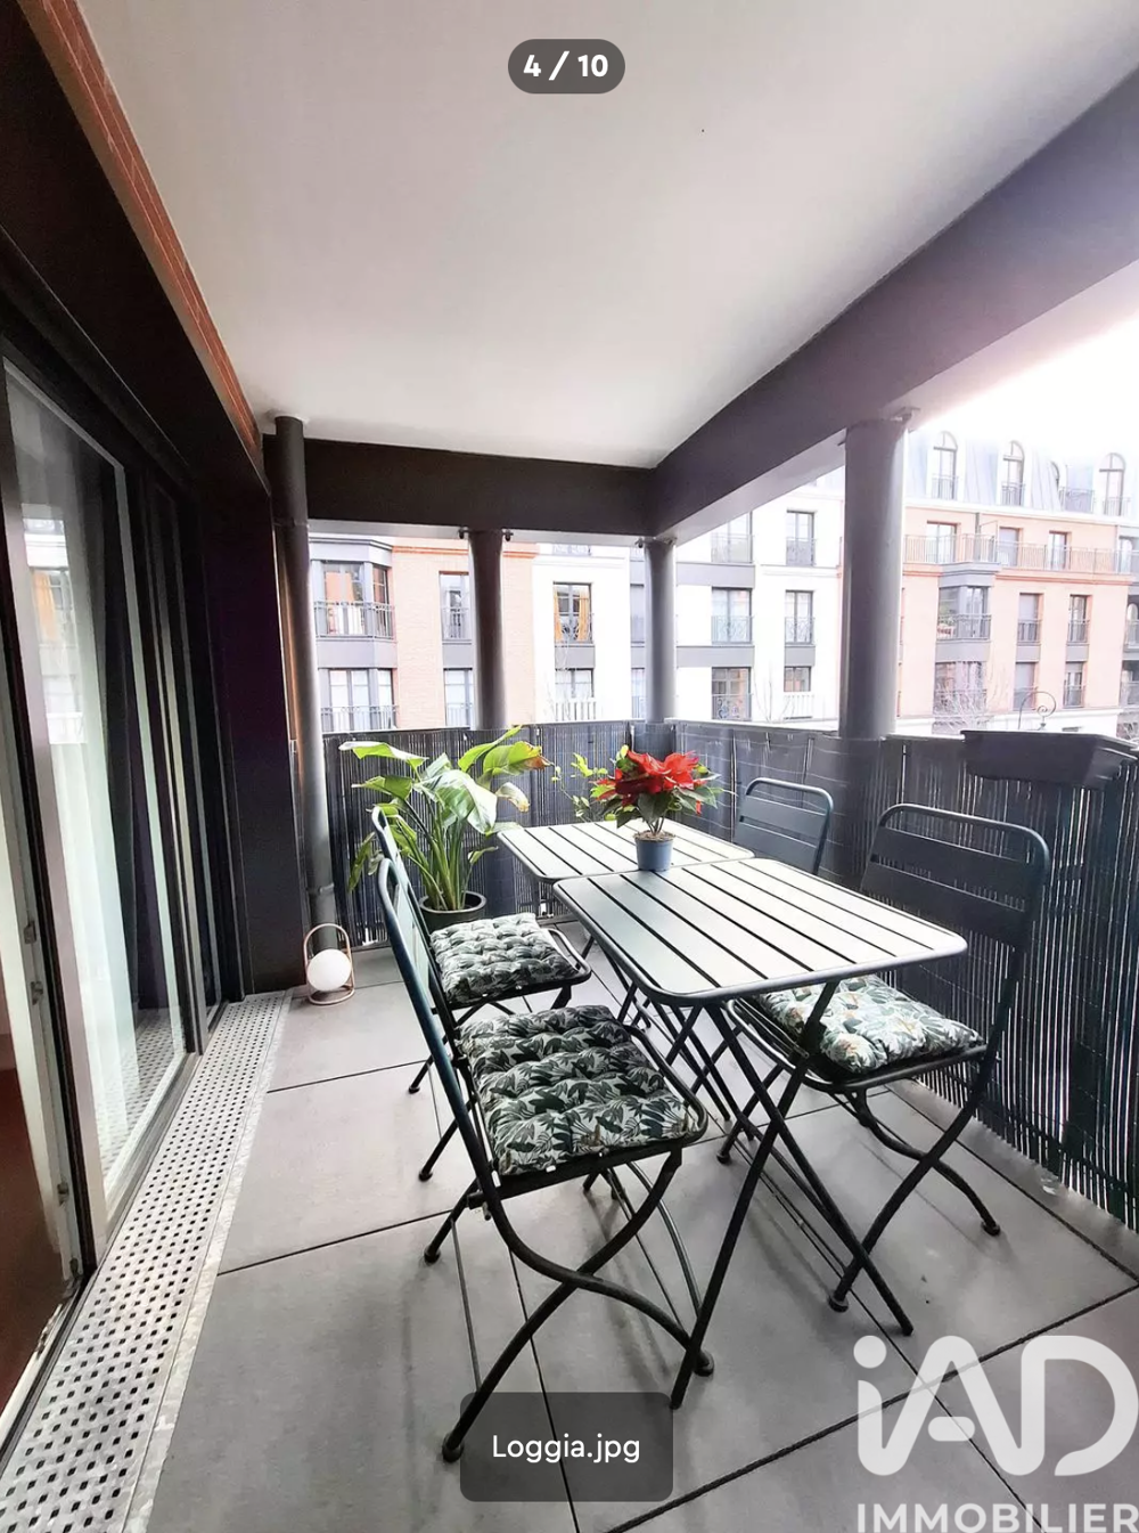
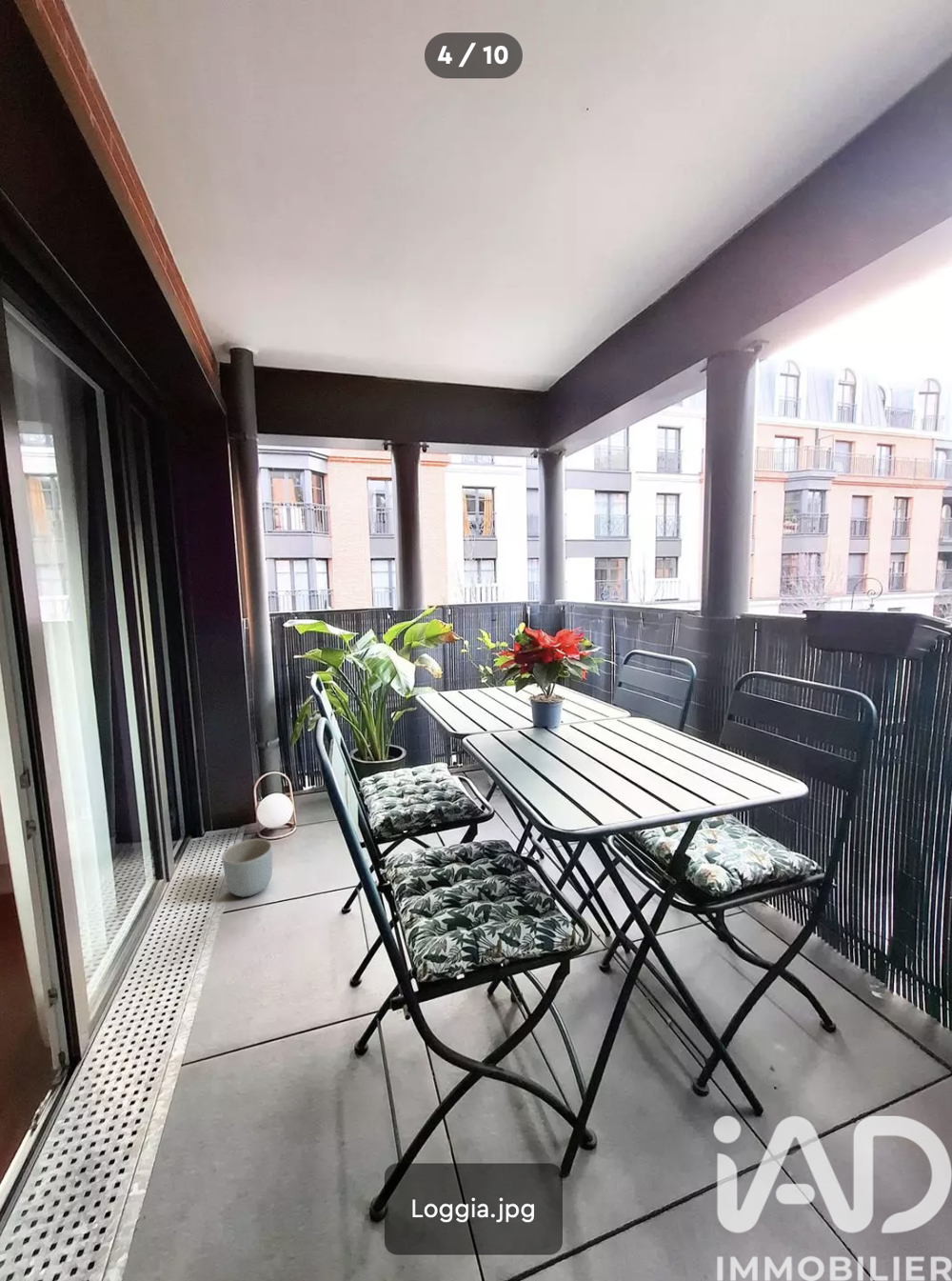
+ planter [221,838,273,898]
